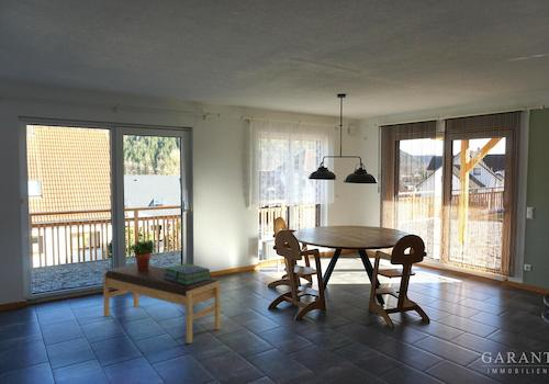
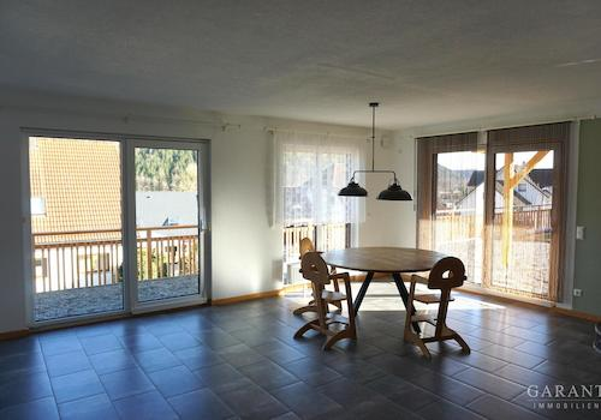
- stack of books [164,262,212,284]
- potted plant [126,239,161,271]
- bench [102,262,222,345]
